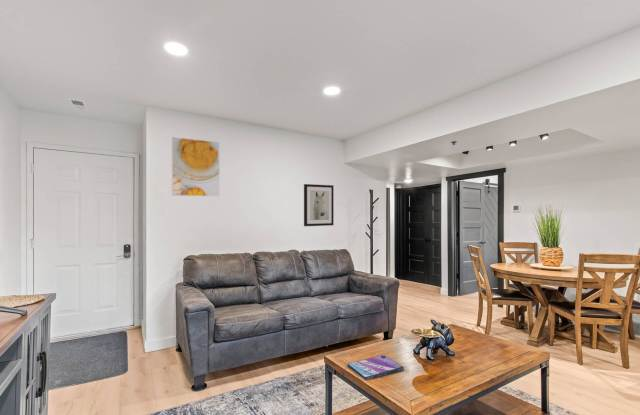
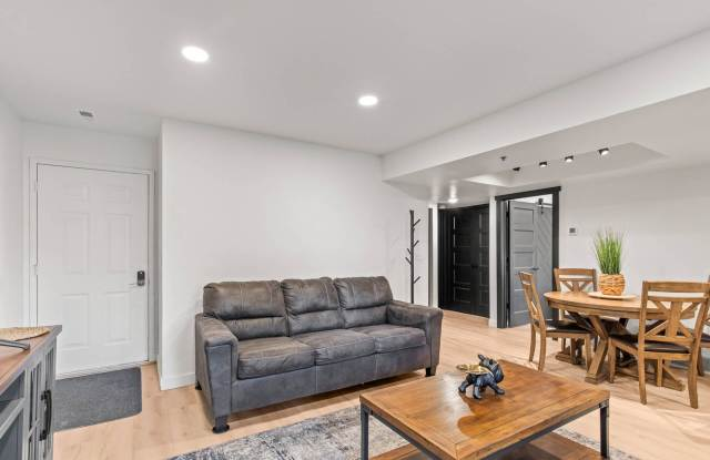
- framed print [171,136,220,197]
- video game case [347,354,405,381]
- wall art [303,183,335,227]
